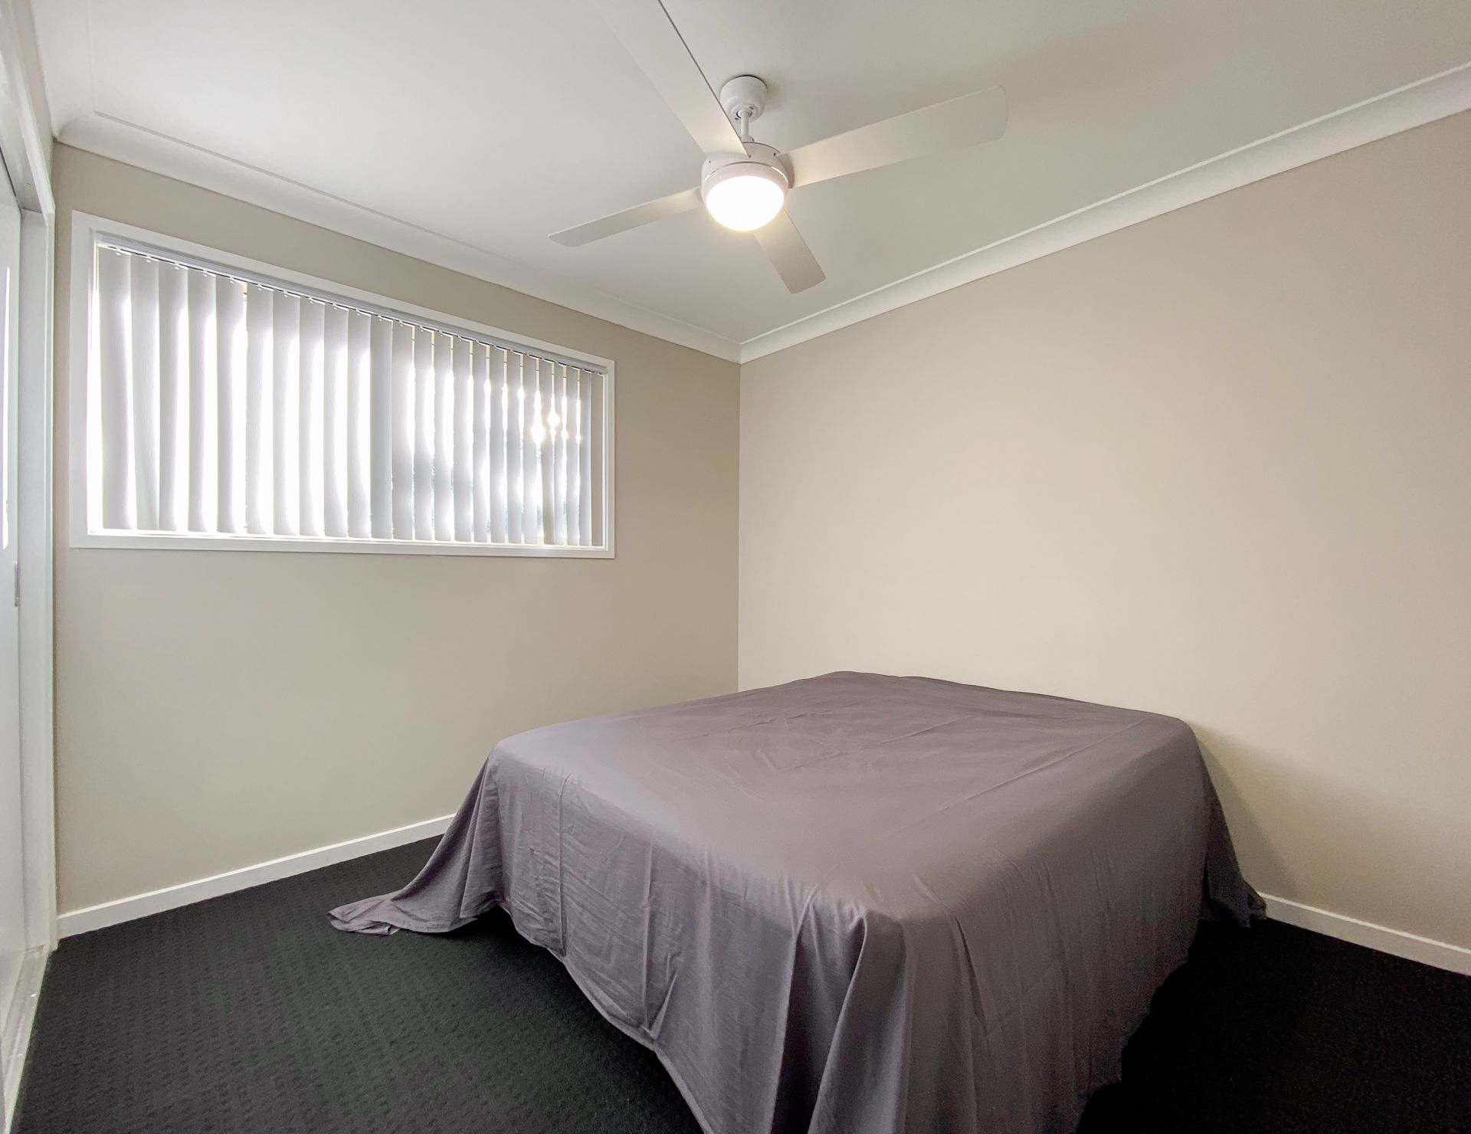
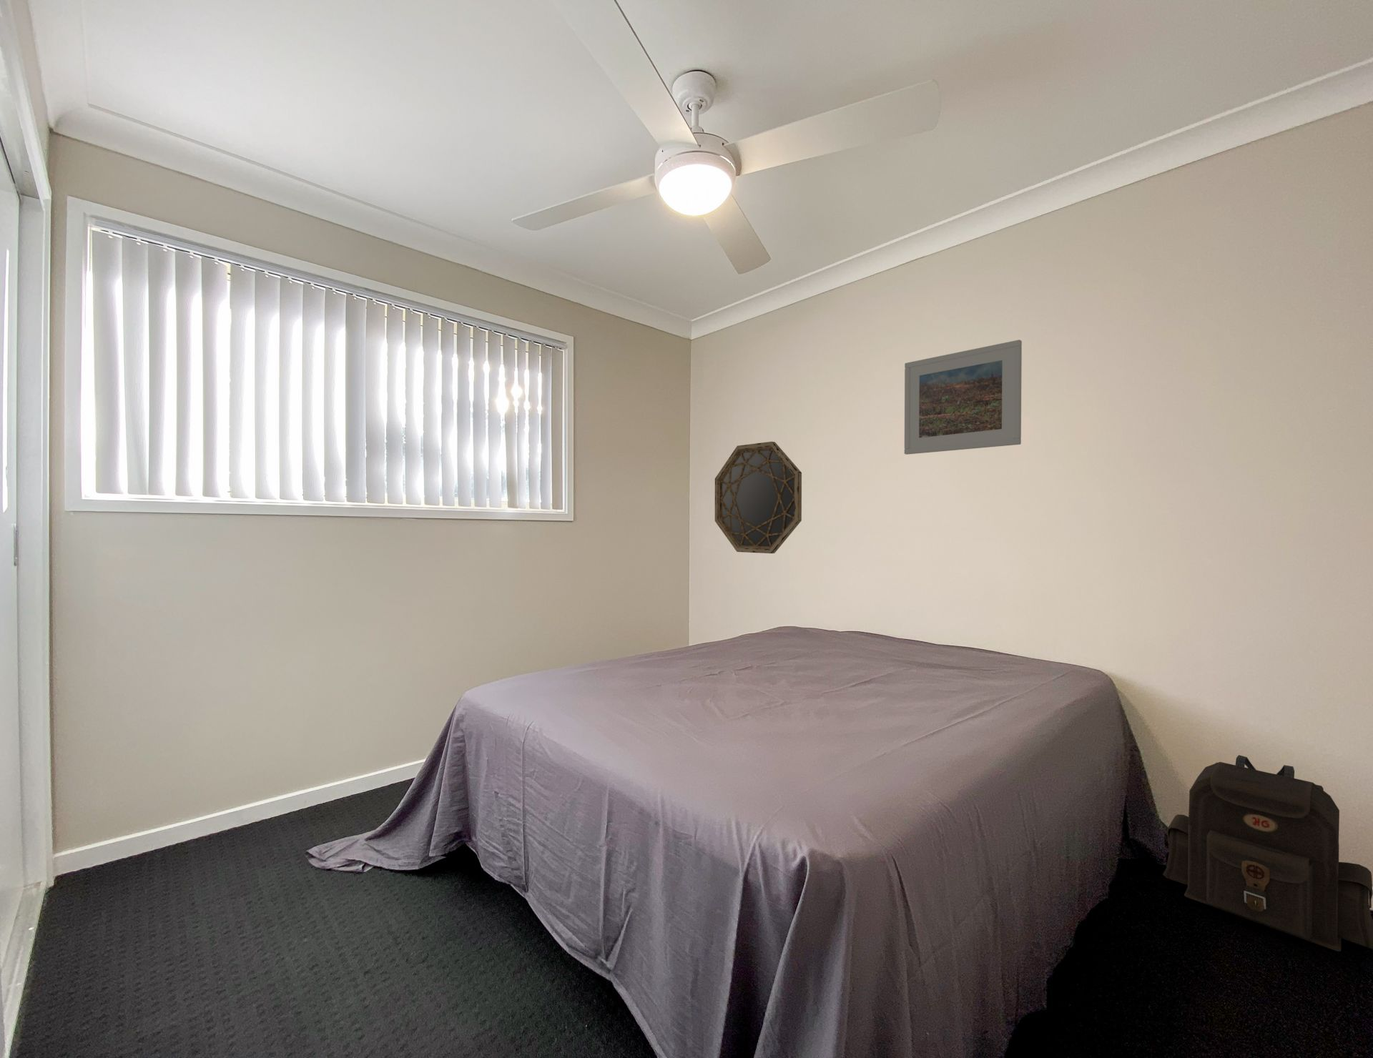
+ home mirror [715,441,803,555]
+ backpack [1162,755,1373,952]
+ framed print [904,339,1023,456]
